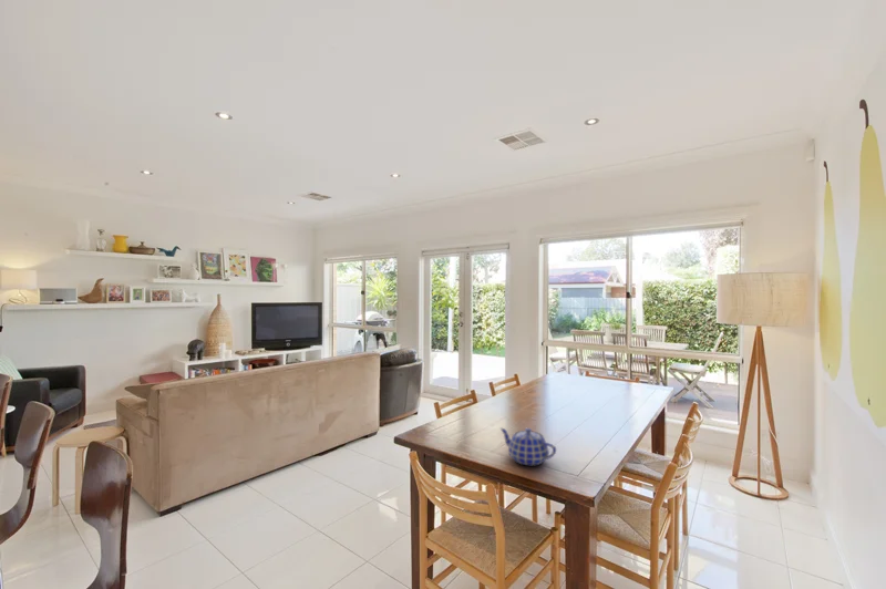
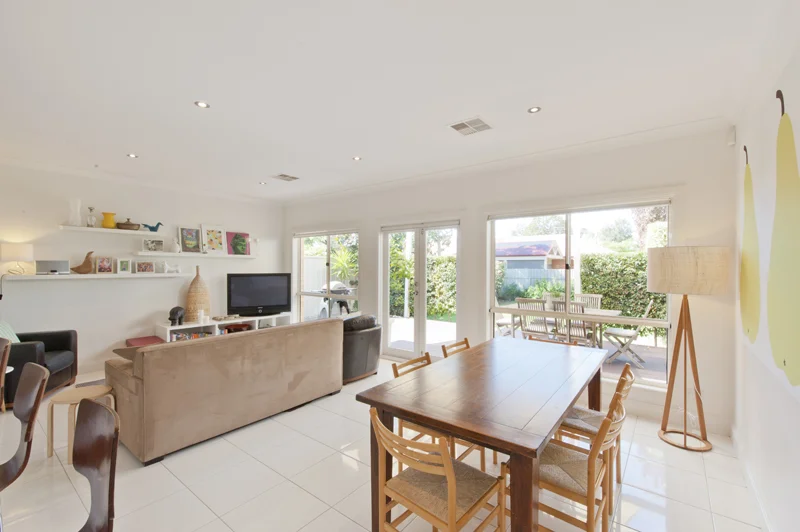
- teapot [499,427,557,466]
